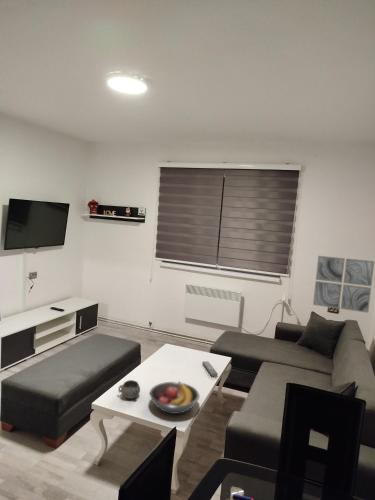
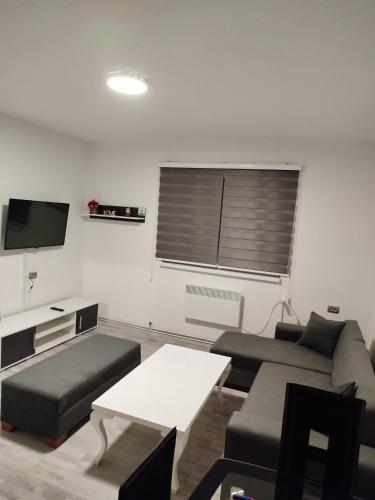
- fruit bowl [149,380,200,415]
- wall art [312,255,375,314]
- decorative bowl [118,379,141,400]
- remote control [201,360,219,378]
